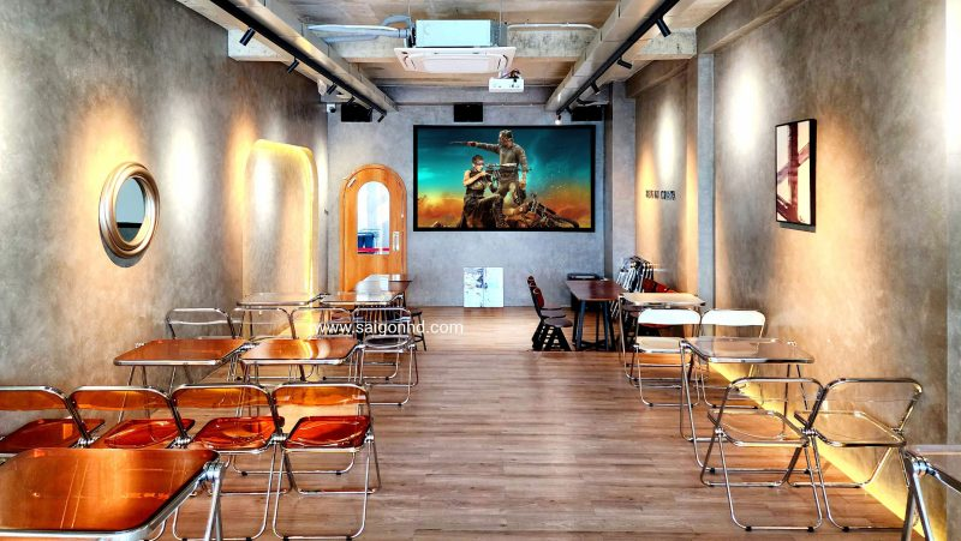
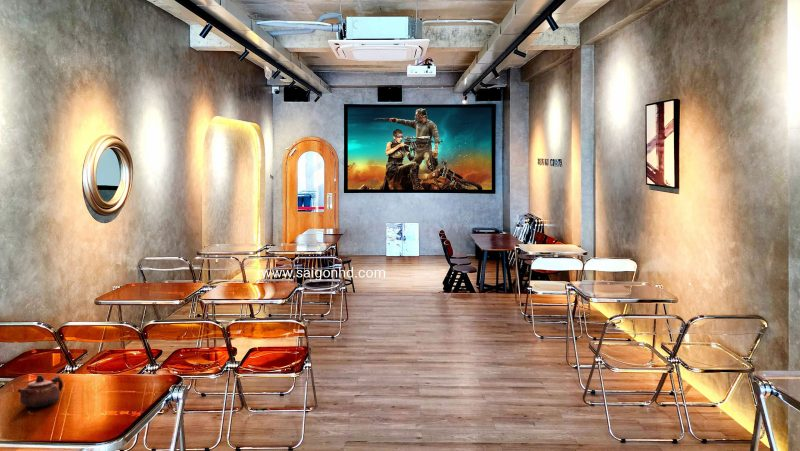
+ teapot [17,374,64,409]
